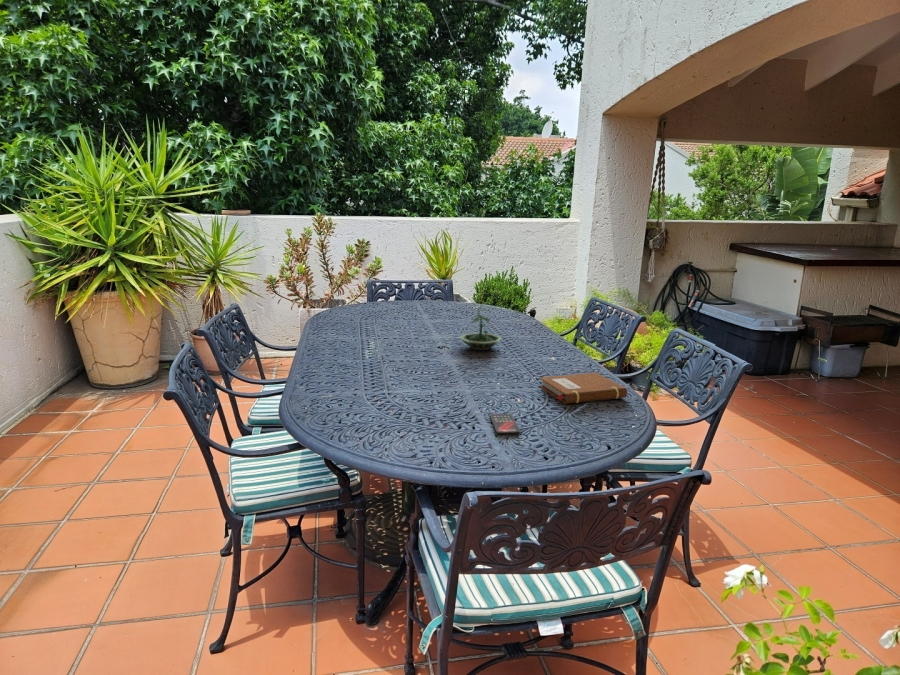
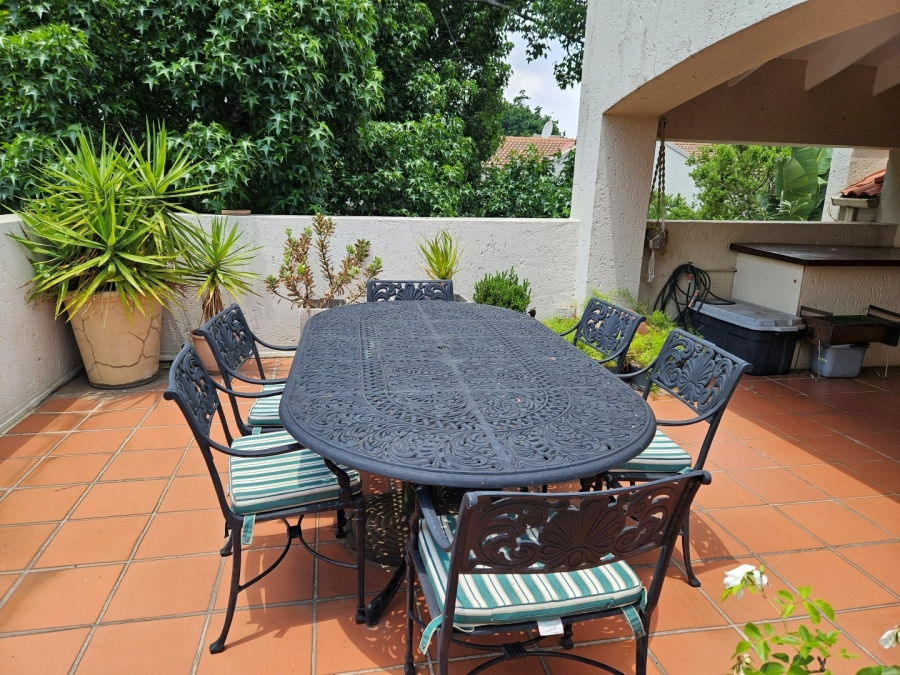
- notebook [539,372,628,405]
- smartphone [489,413,521,435]
- terrarium [459,306,503,351]
